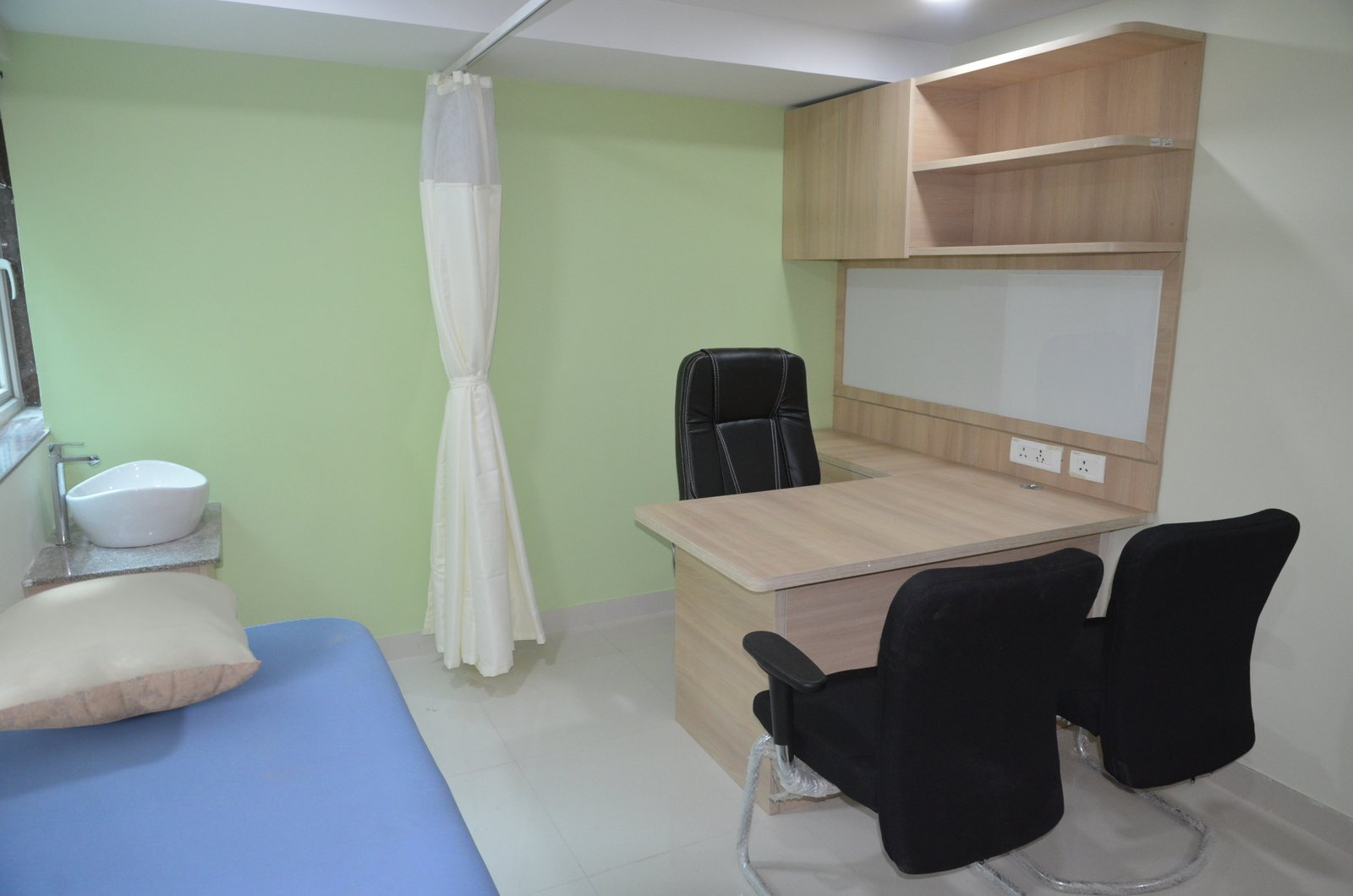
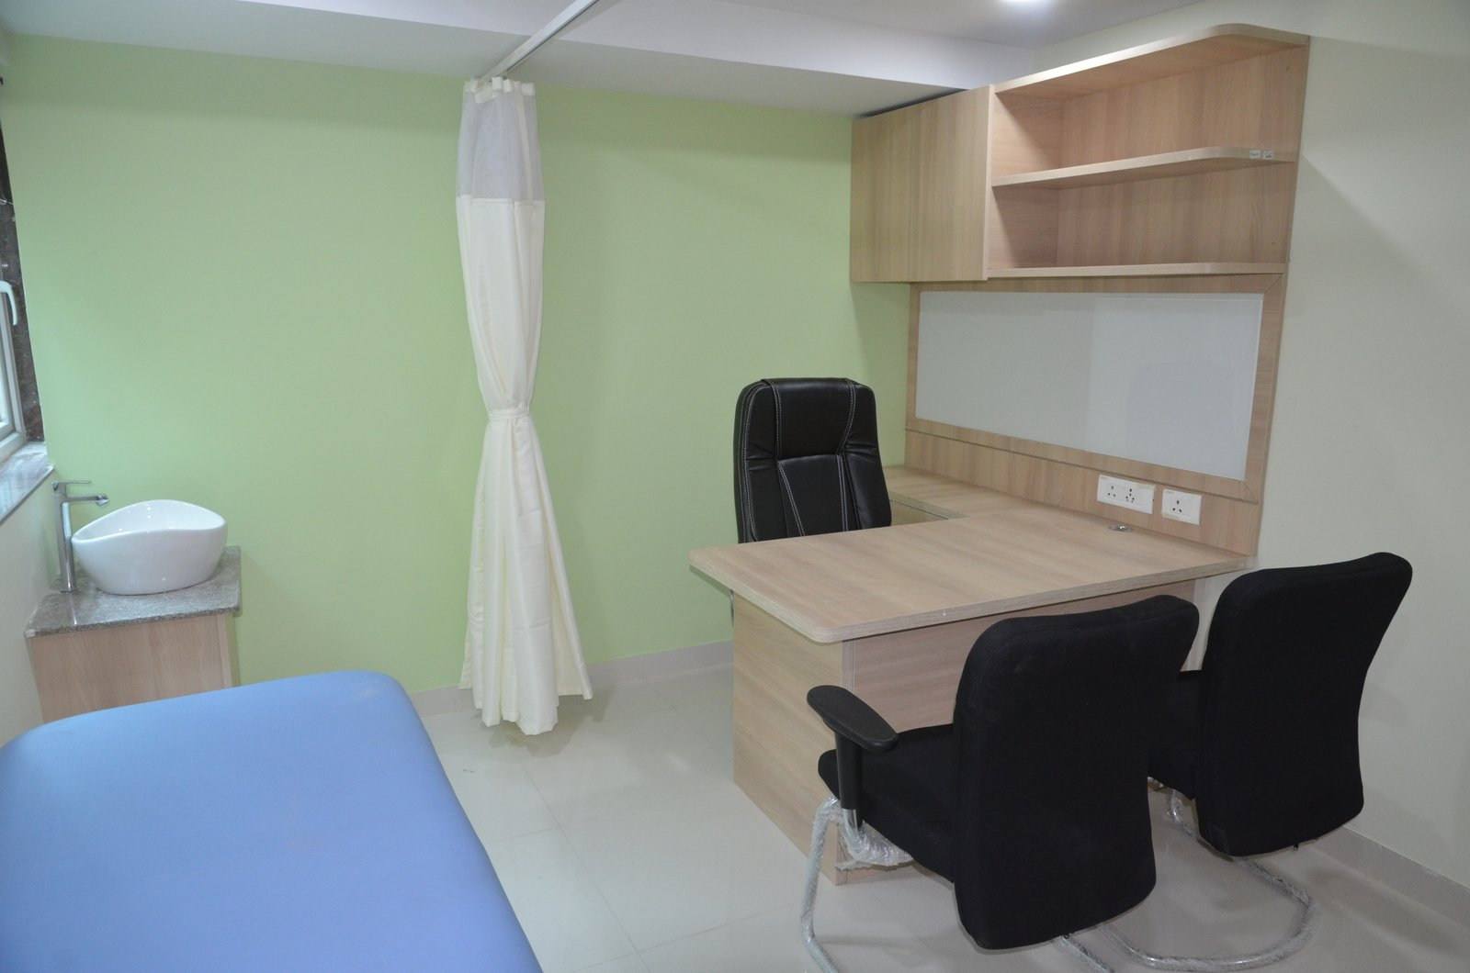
- pillow [0,571,263,732]
